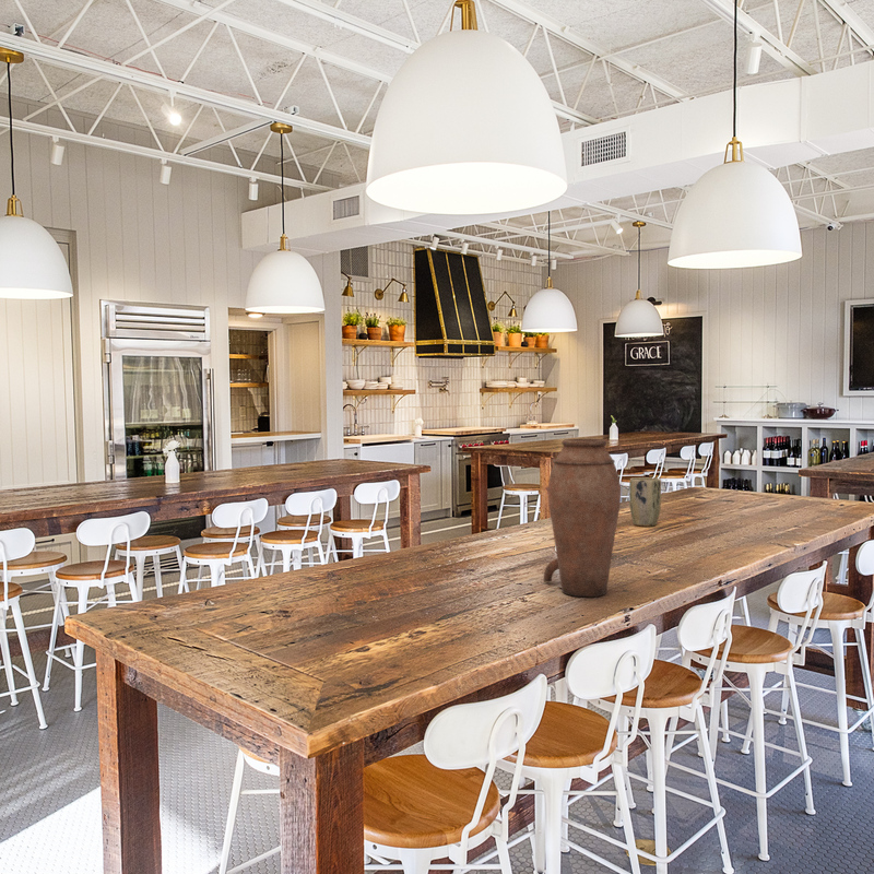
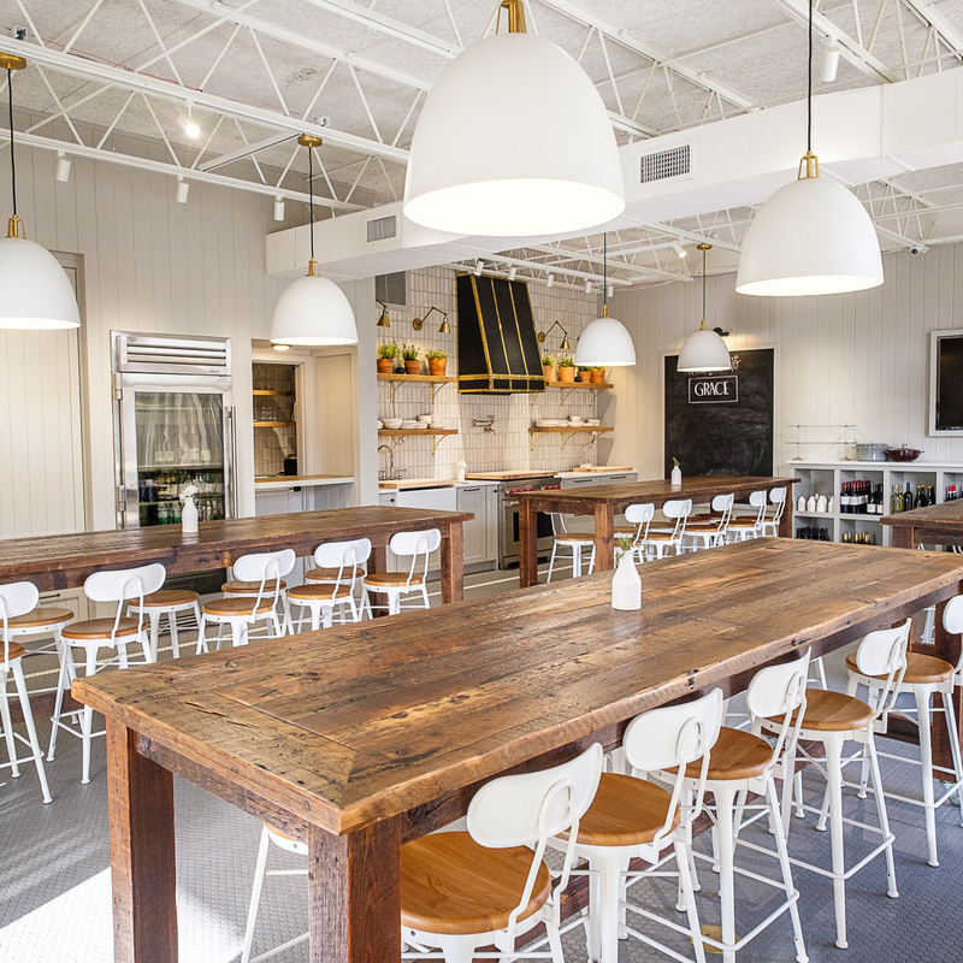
- vase [543,438,623,599]
- plant pot [628,476,662,528]
